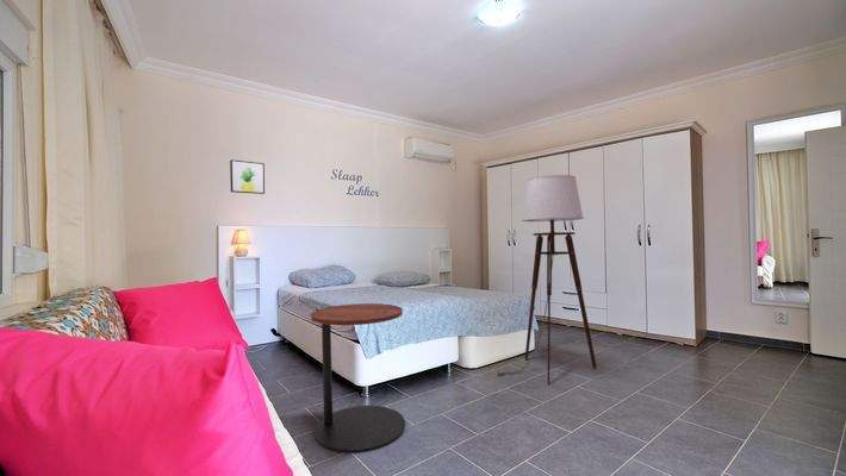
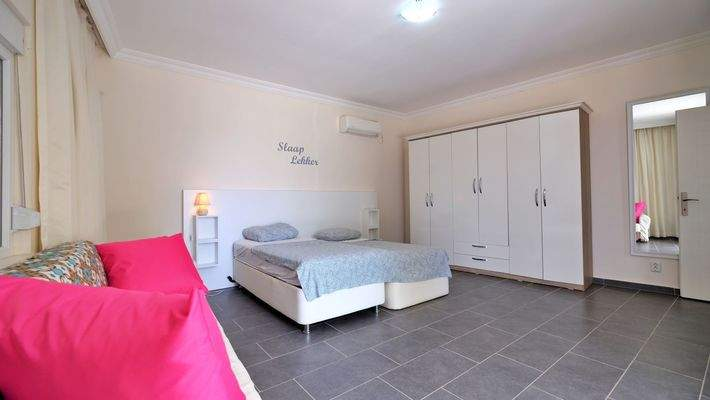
- side table [310,302,406,453]
- wall art [229,158,266,195]
- floor lamp [494,174,598,384]
